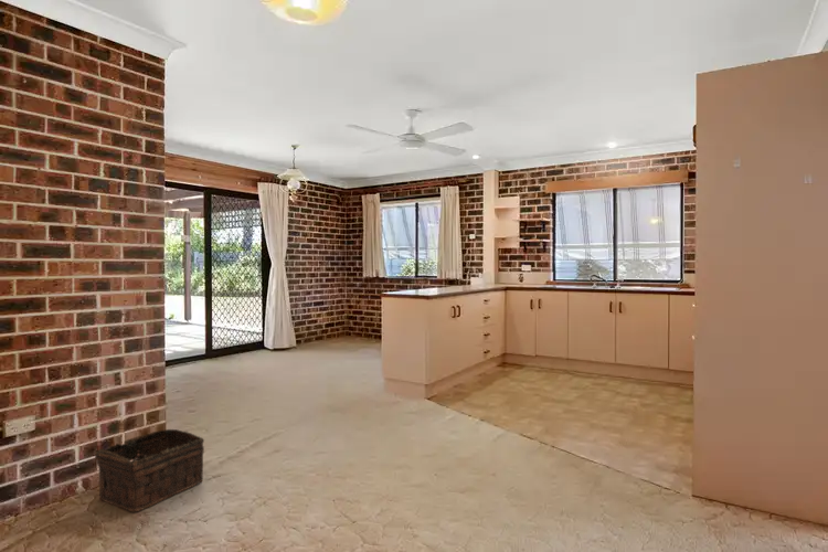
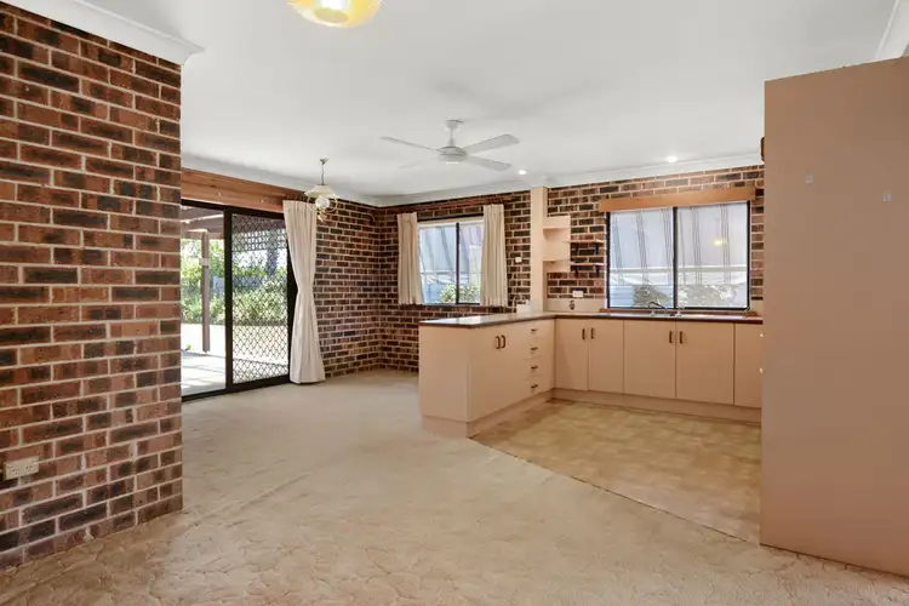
- basket [93,428,205,512]
